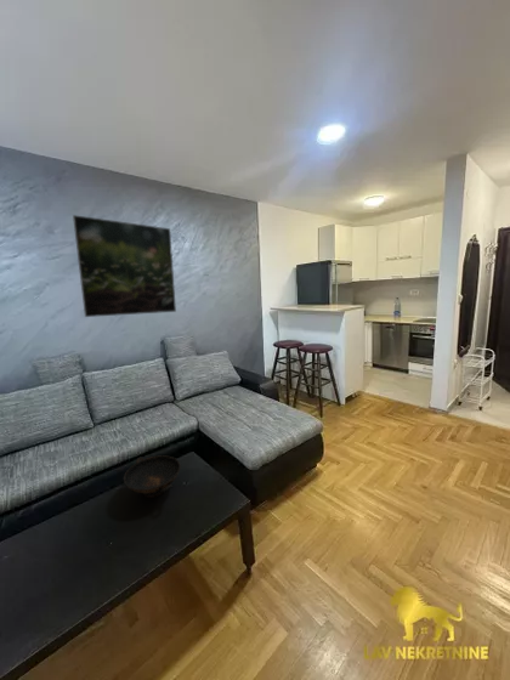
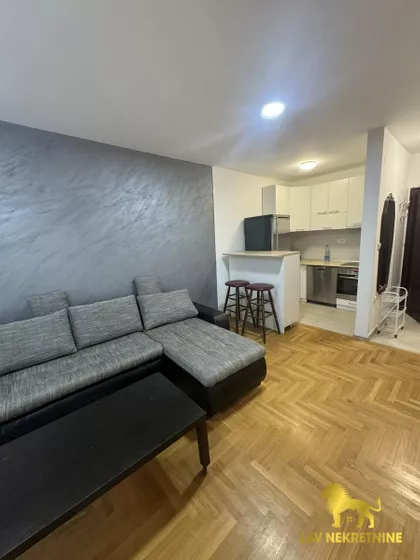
- decorative bowl [123,454,182,499]
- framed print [72,214,177,318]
